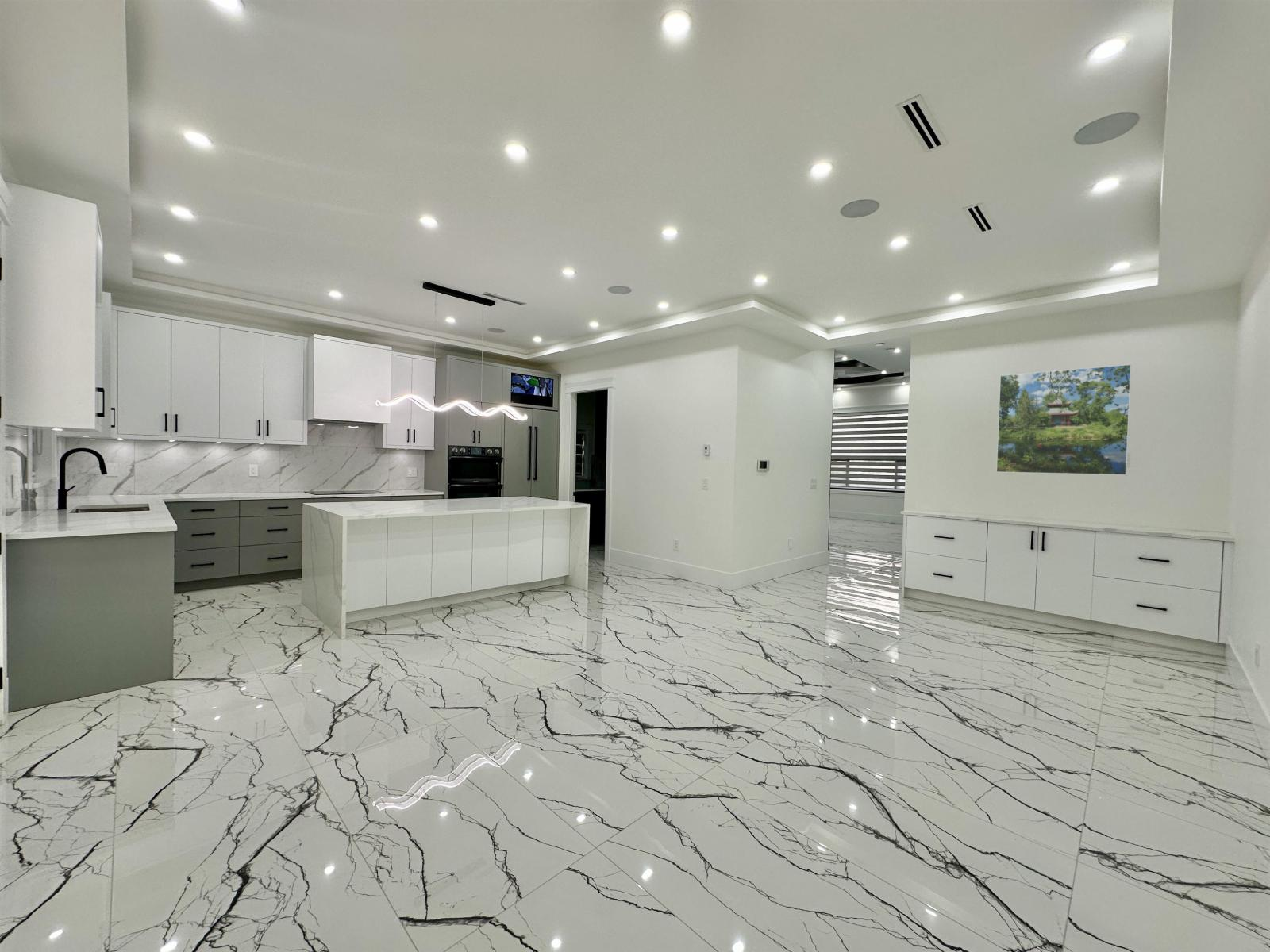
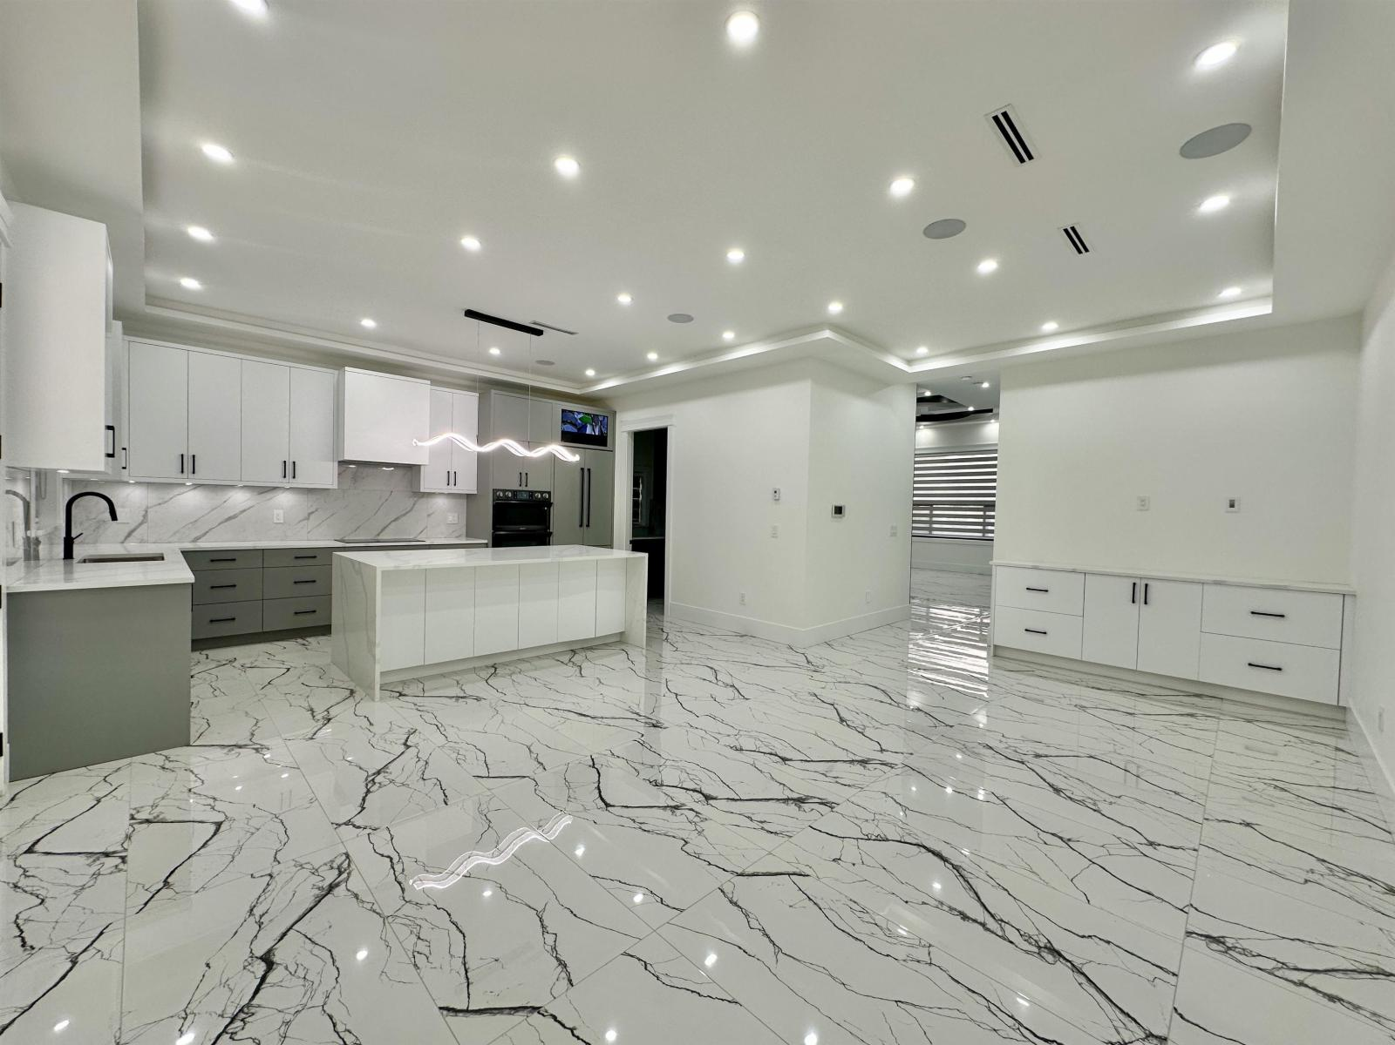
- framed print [995,363,1132,476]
